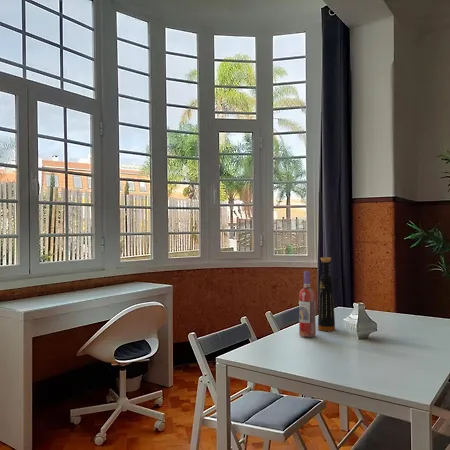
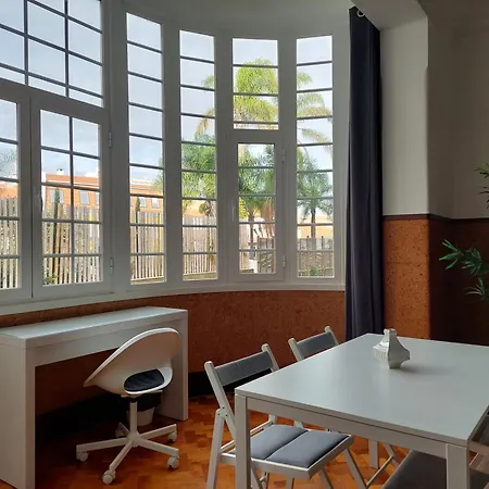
- wine bottle [298,270,317,338]
- bottle [317,256,336,332]
